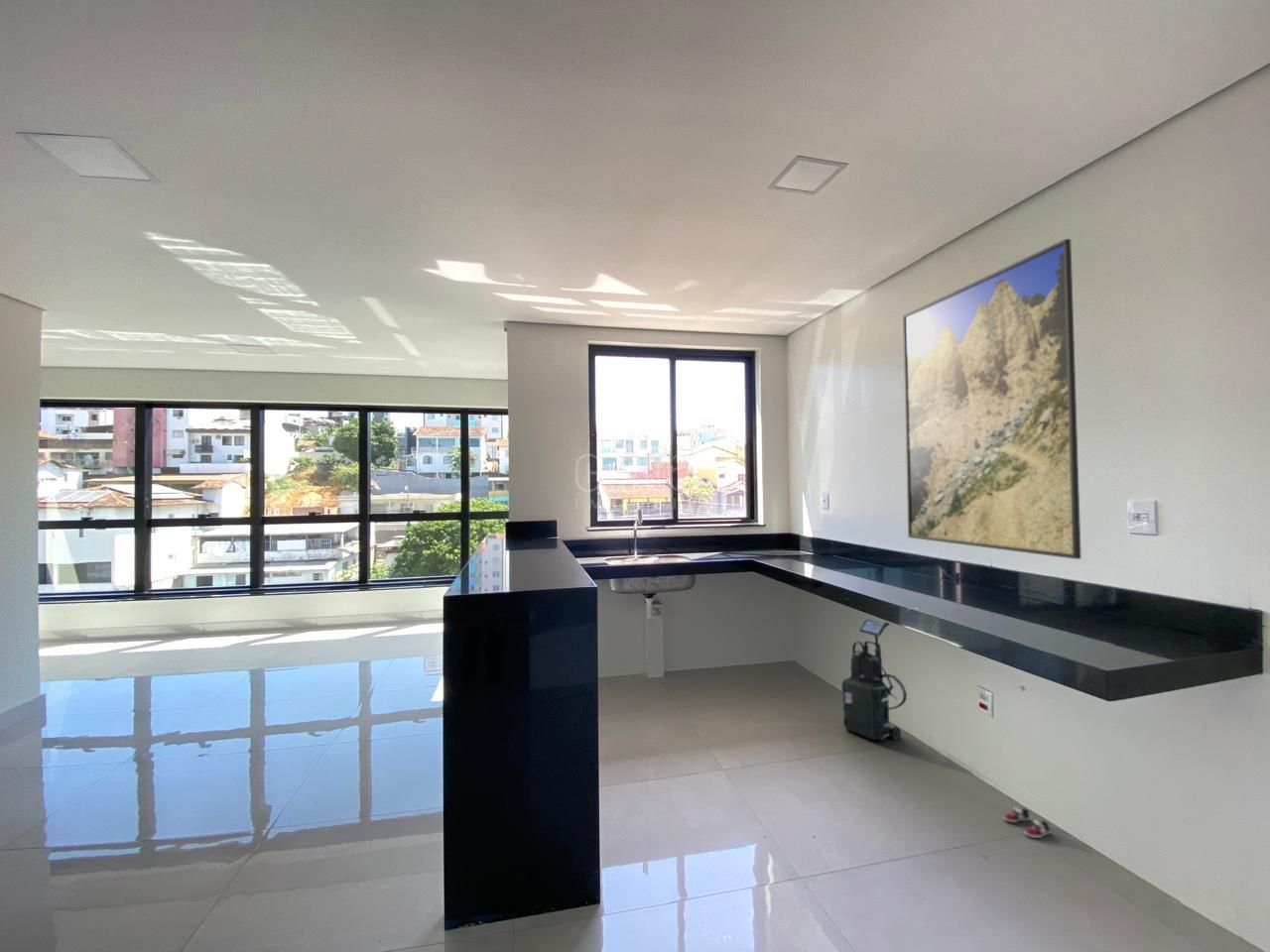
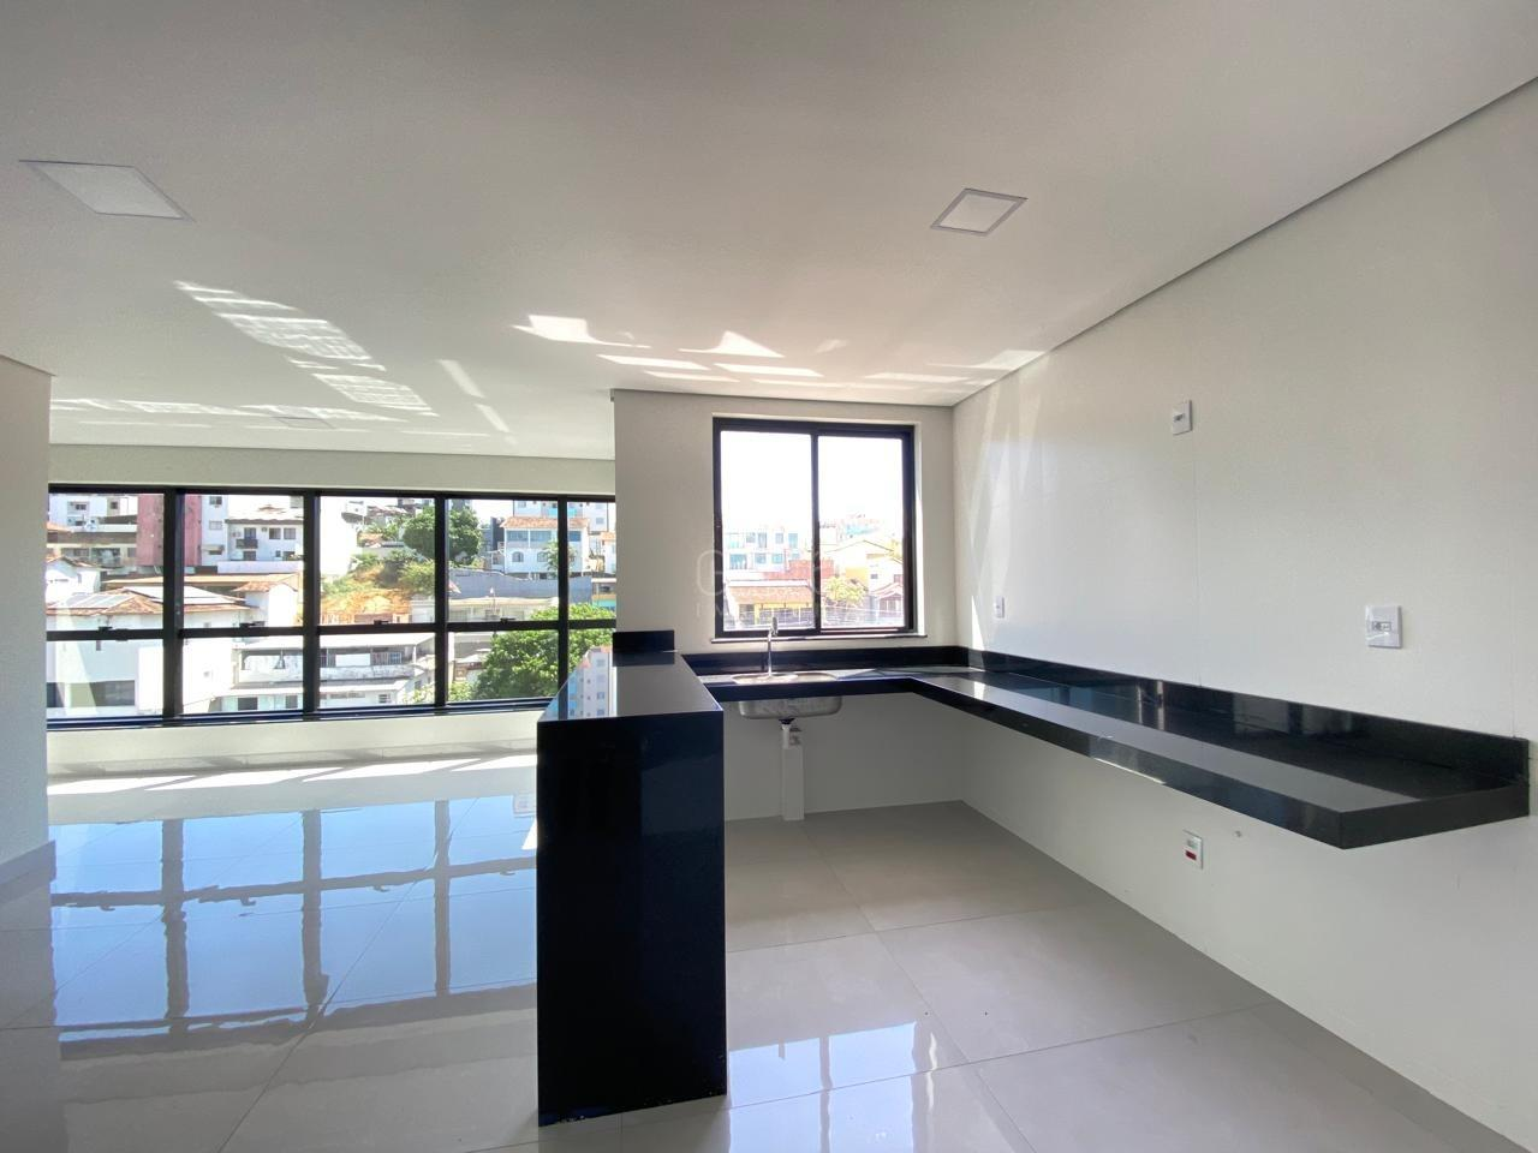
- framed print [902,238,1082,560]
- sneaker [1003,806,1051,839]
- vacuum cleaner [841,619,908,742]
